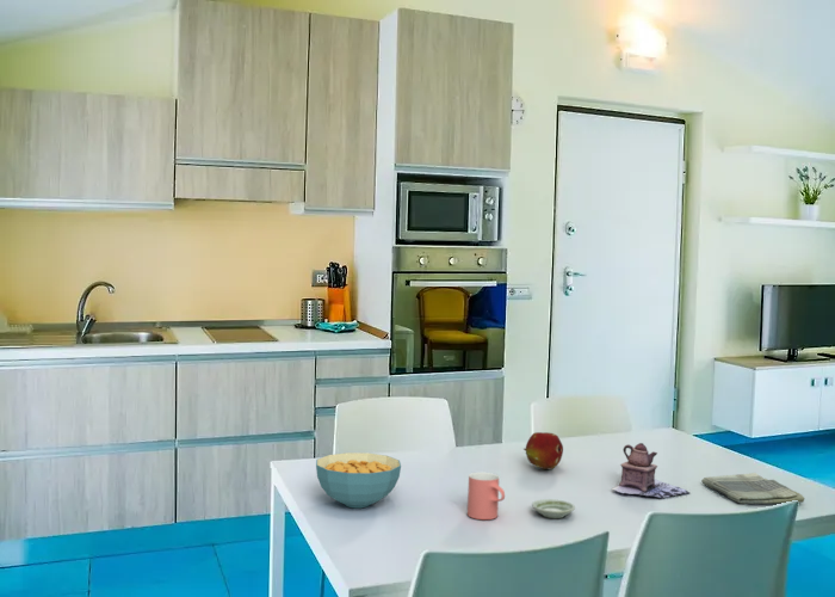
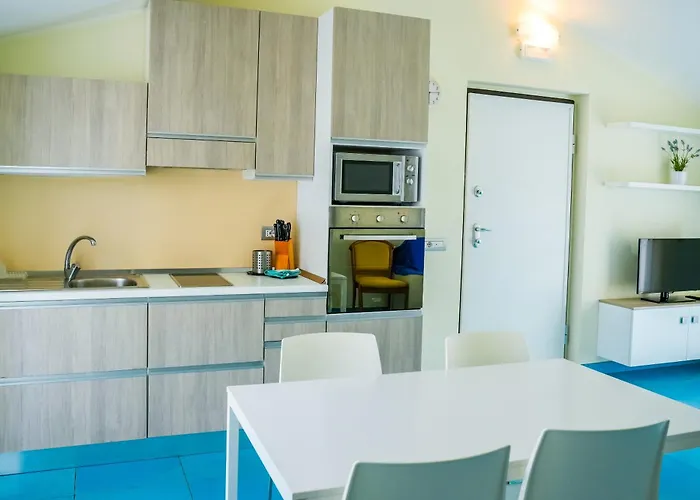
- cereal bowl [315,451,402,509]
- fruit [522,431,564,470]
- saucer [531,498,576,519]
- cup [466,472,506,521]
- teapot [611,442,691,499]
- dish towel [700,472,805,505]
